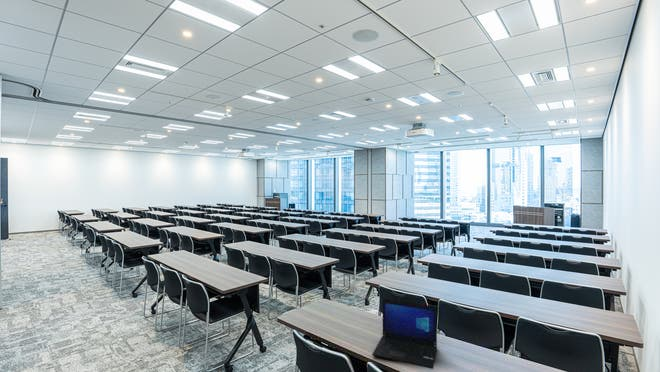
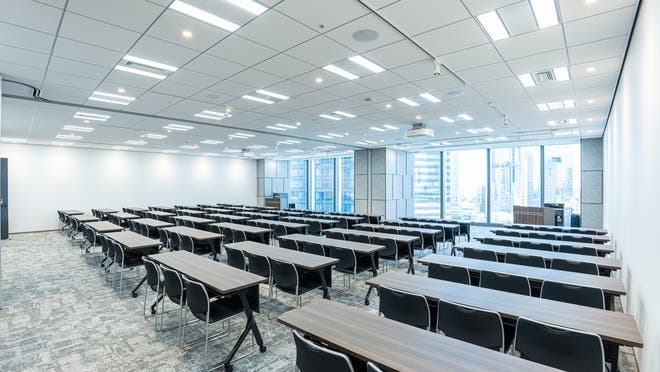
- laptop [371,298,438,370]
